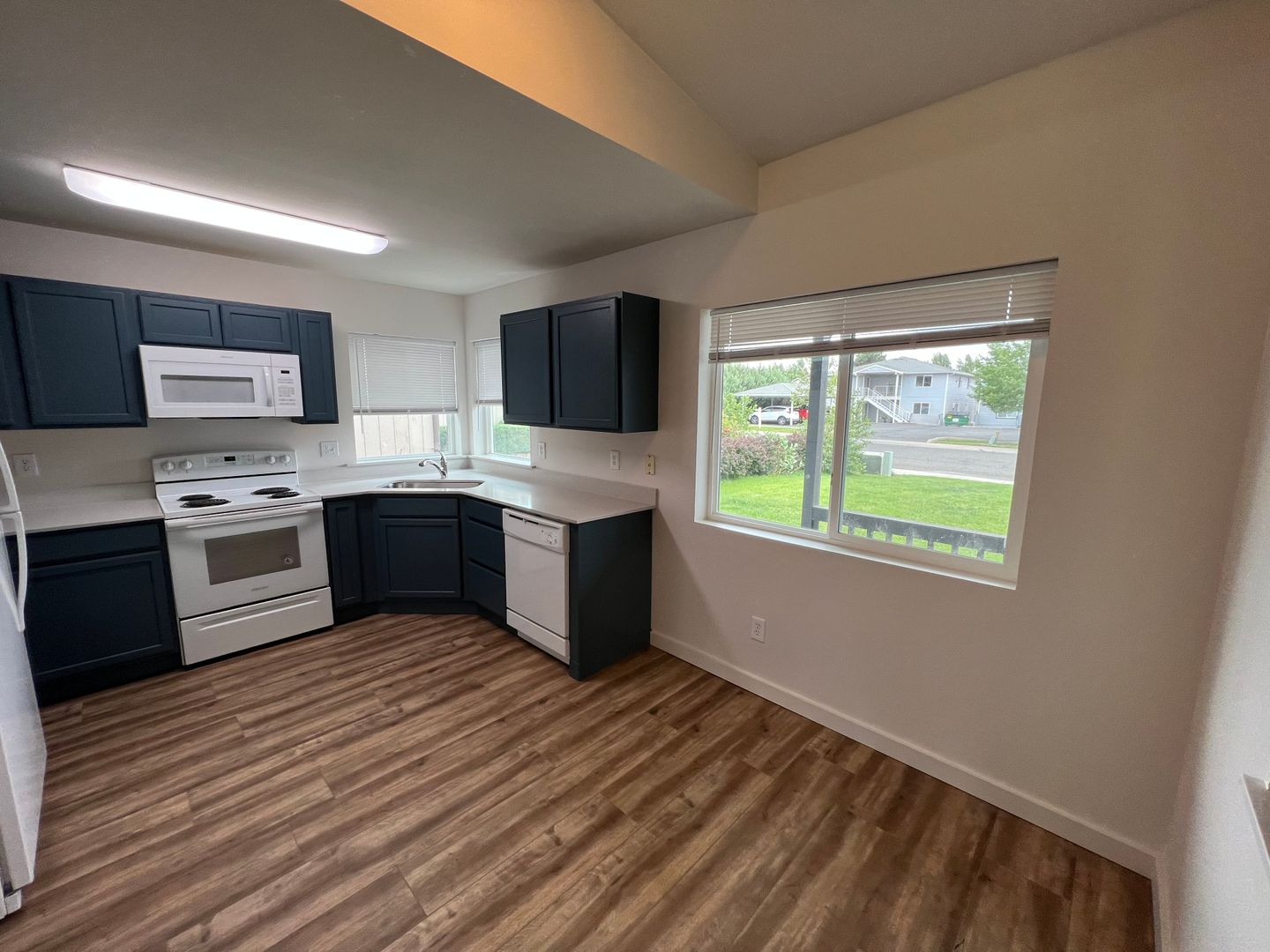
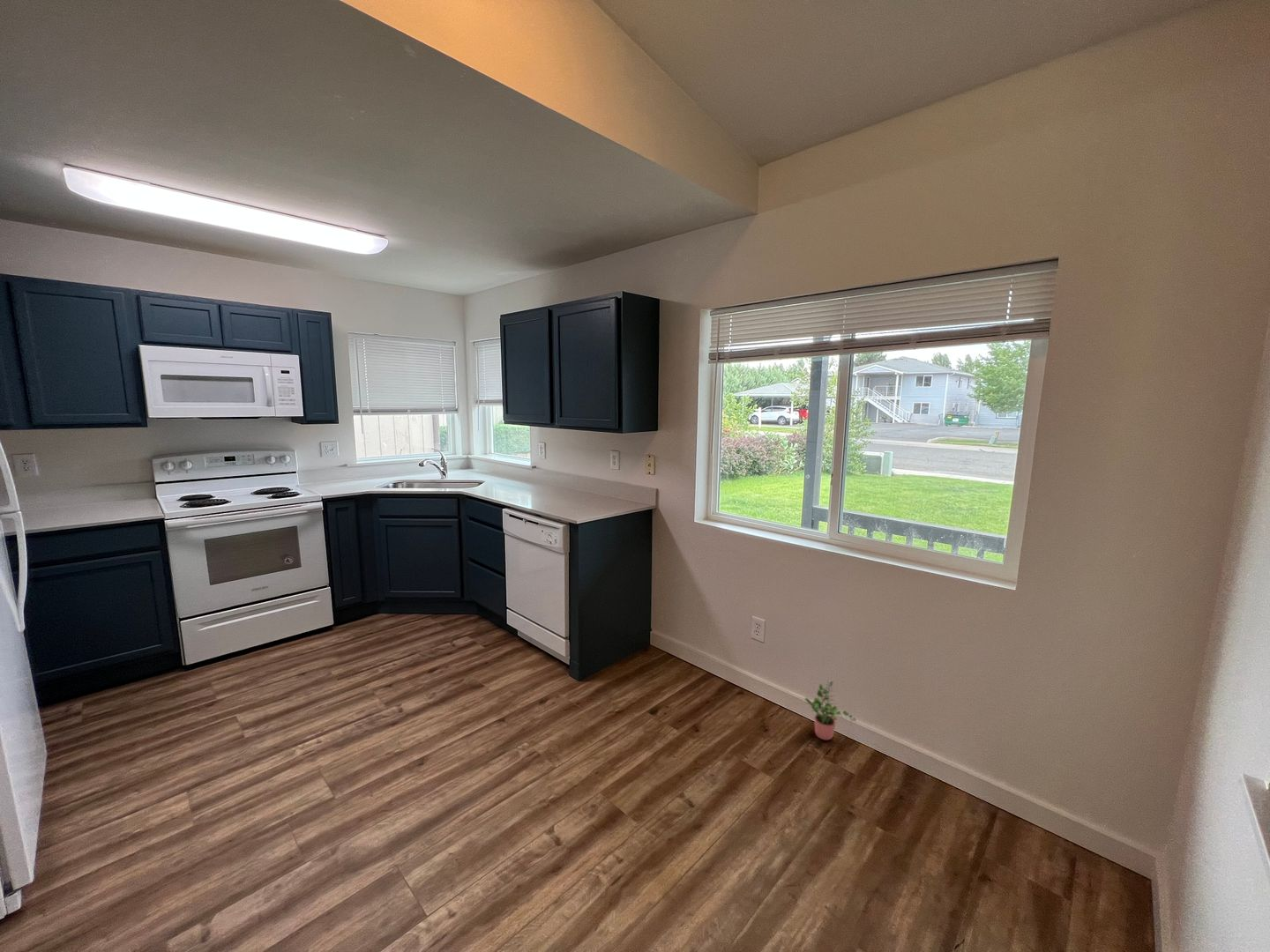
+ potted plant [803,680,857,741]
